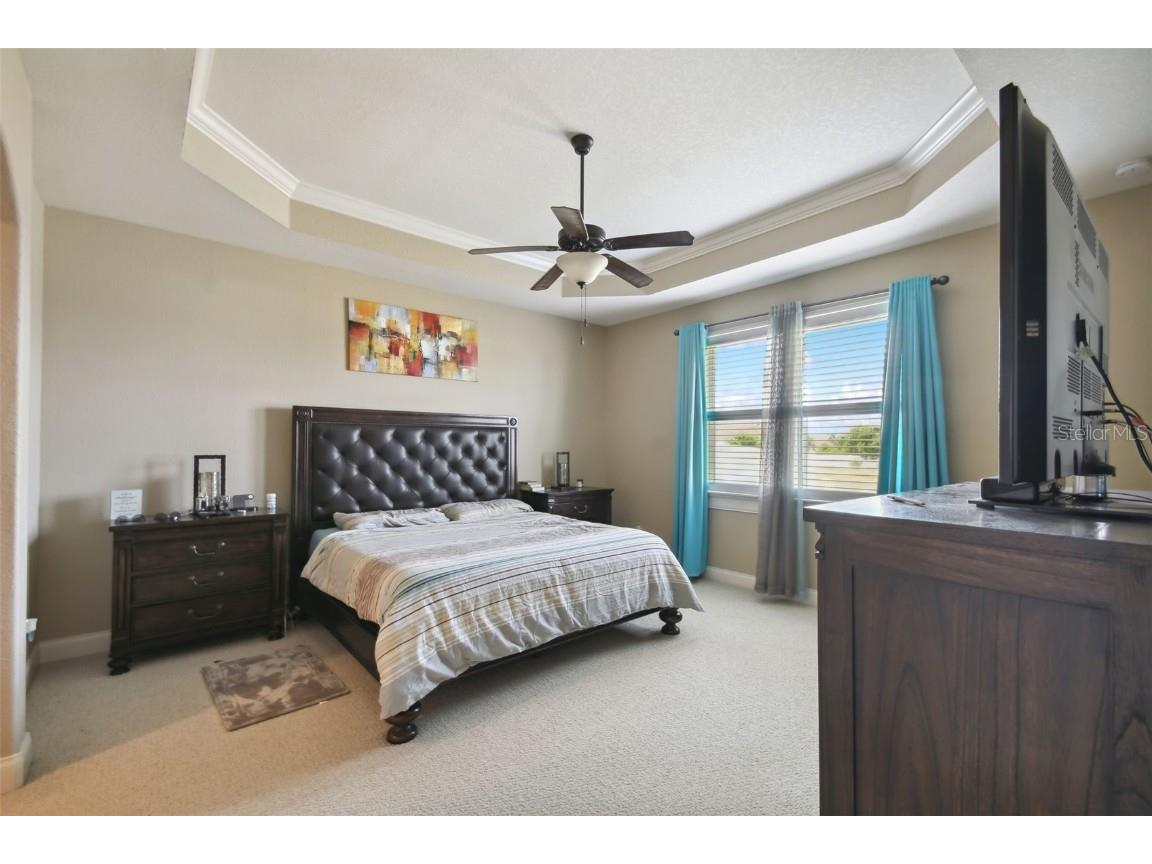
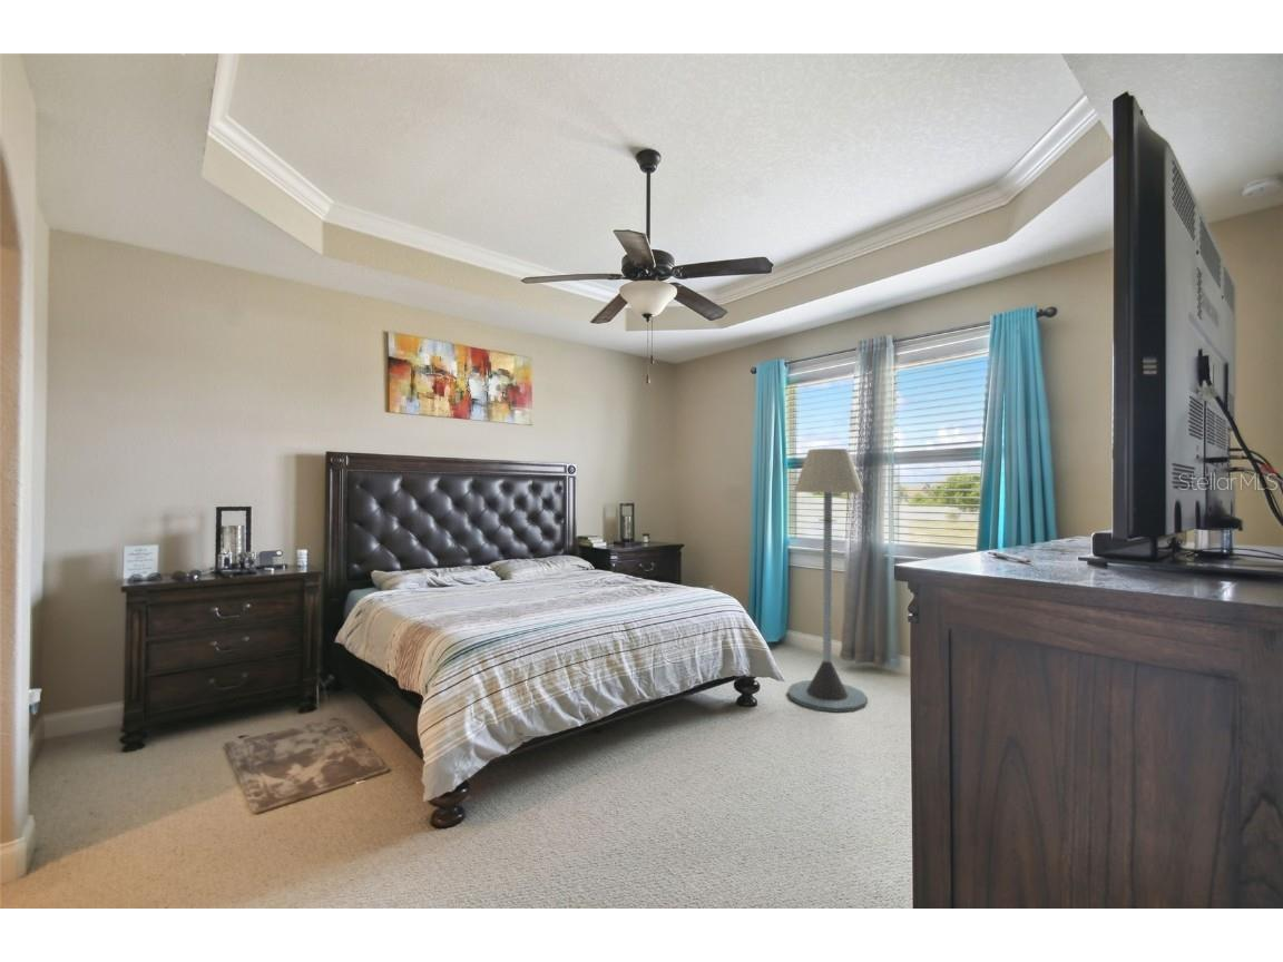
+ floor lamp [786,448,869,714]
